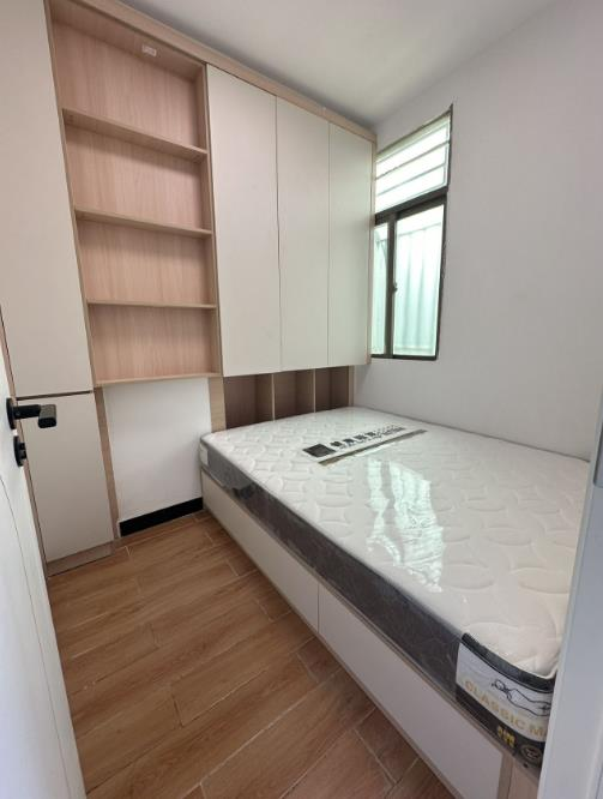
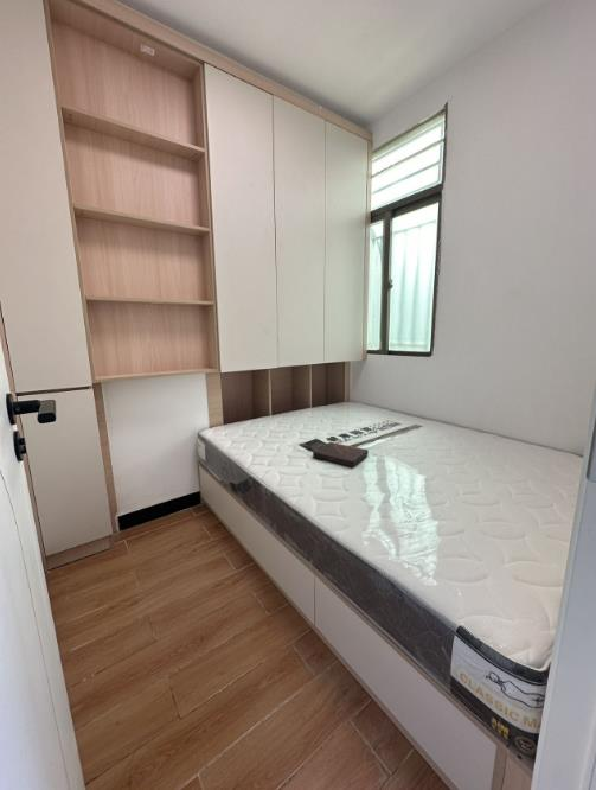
+ book [312,441,370,469]
